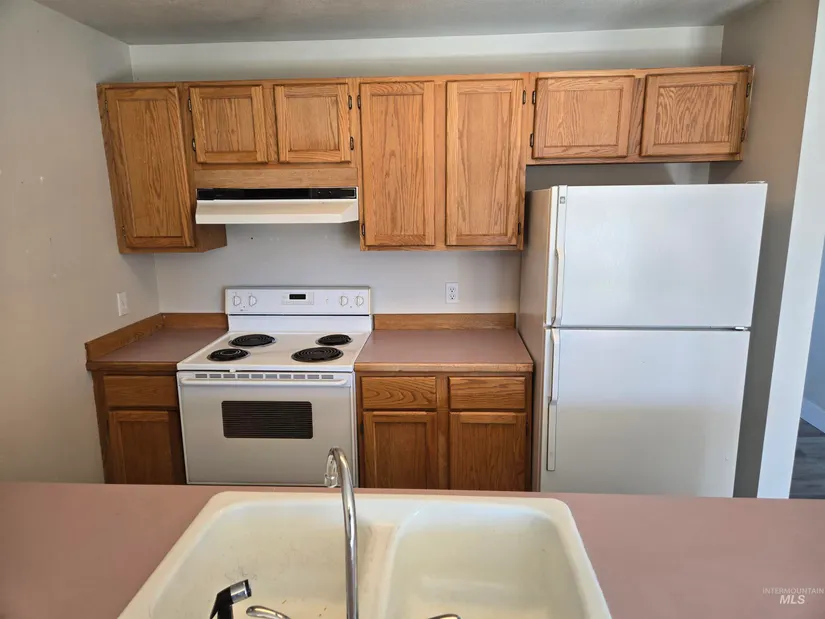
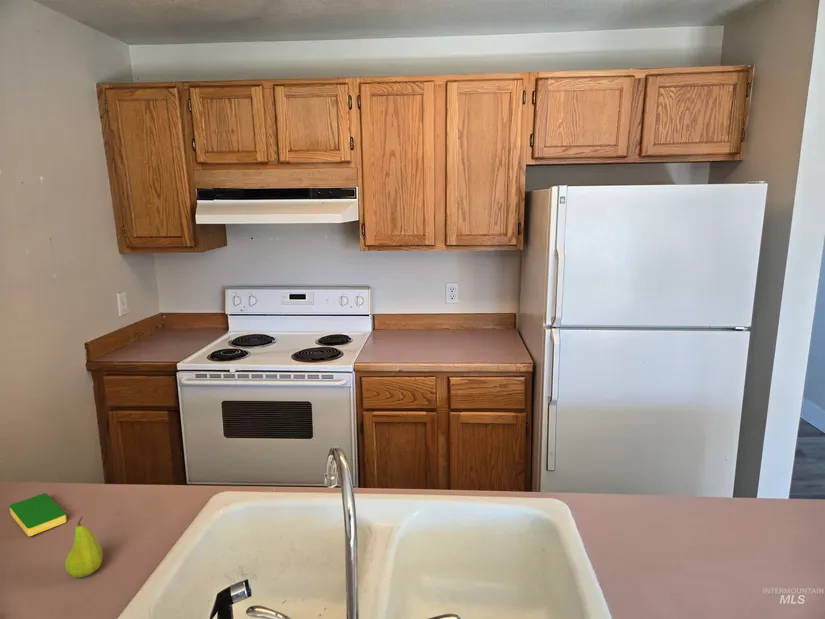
+ dish sponge [9,492,67,537]
+ fruit [64,516,104,578]
